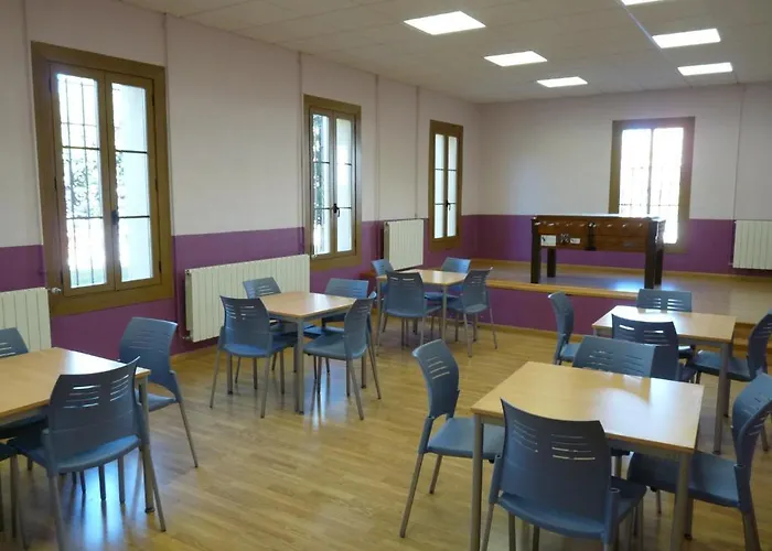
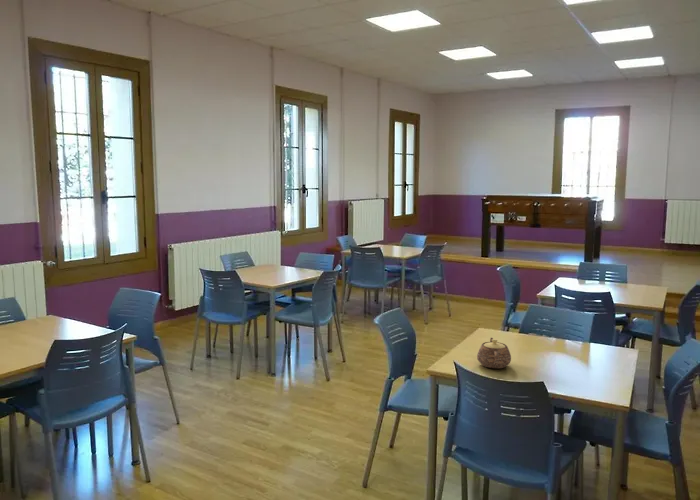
+ teapot [476,337,512,369]
